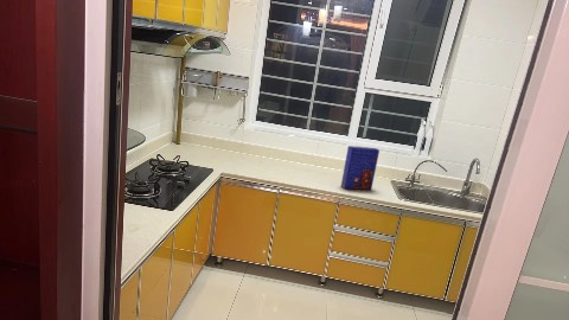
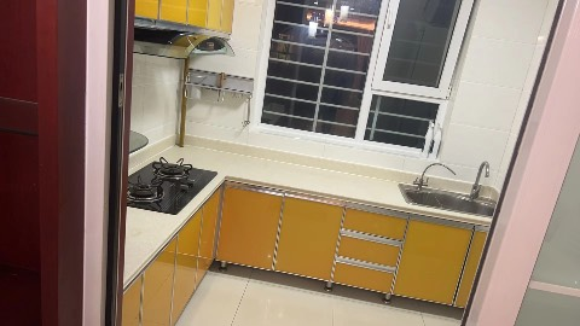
- cereal box [340,145,381,191]
